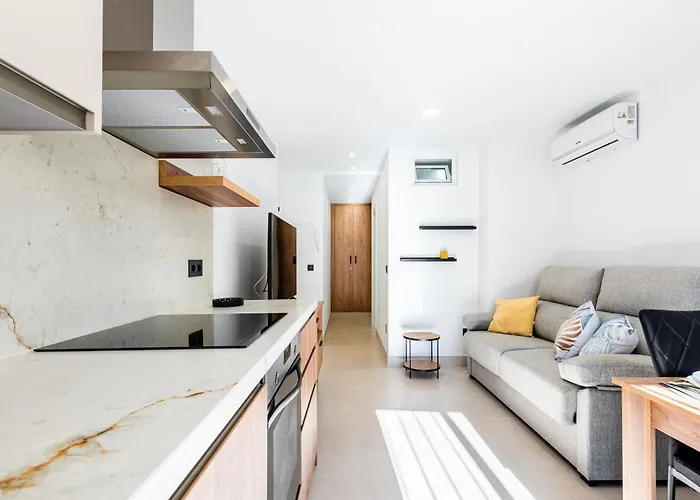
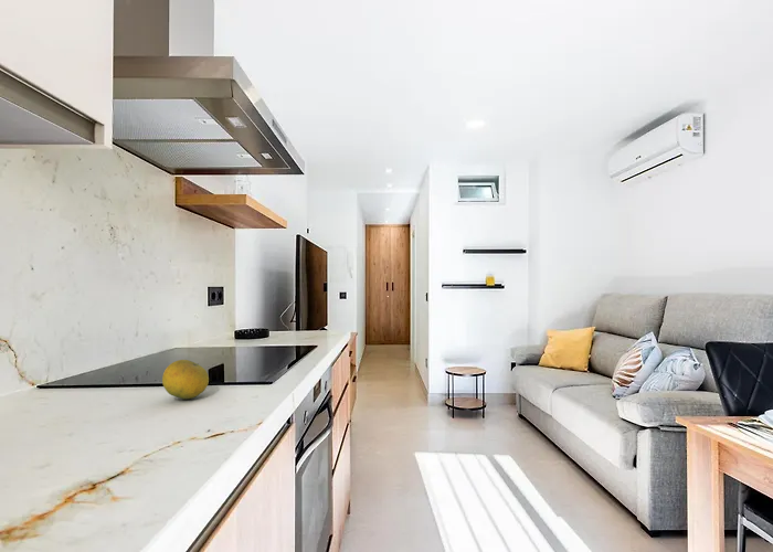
+ fruit [161,359,210,400]
